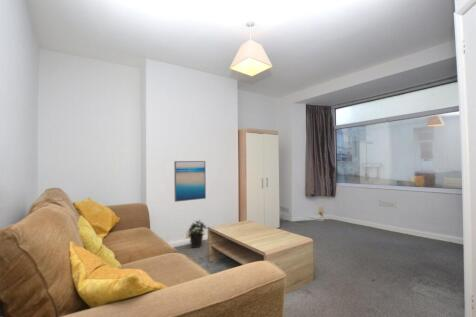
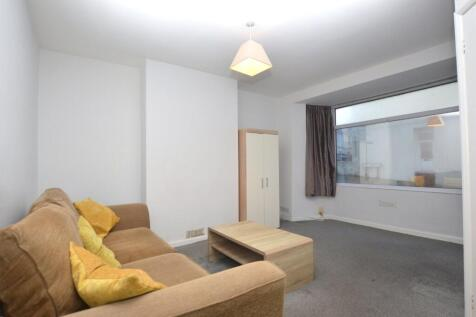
- potted plant [187,220,209,249]
- wall art [173,160,207,203]
